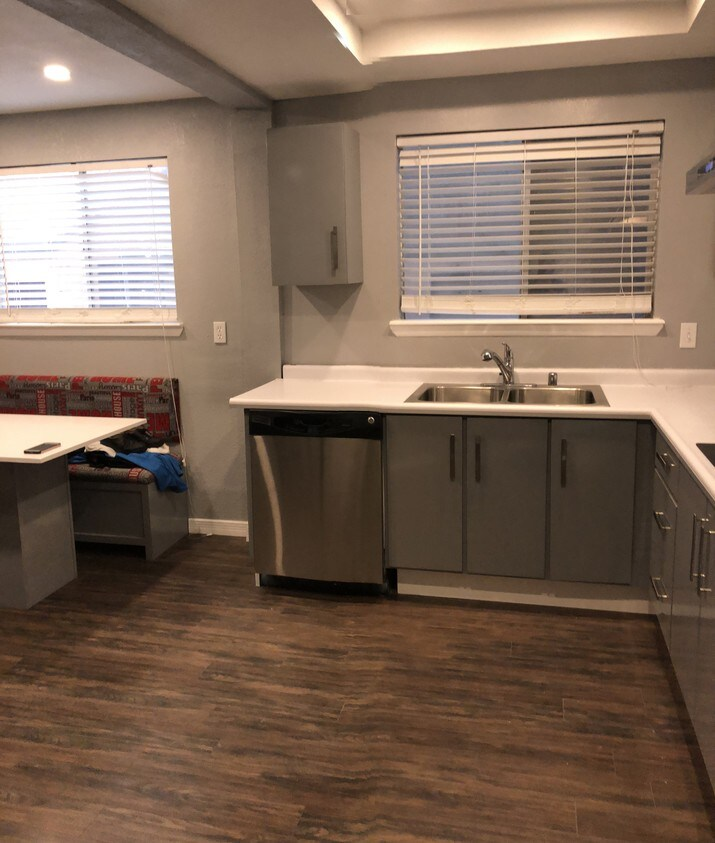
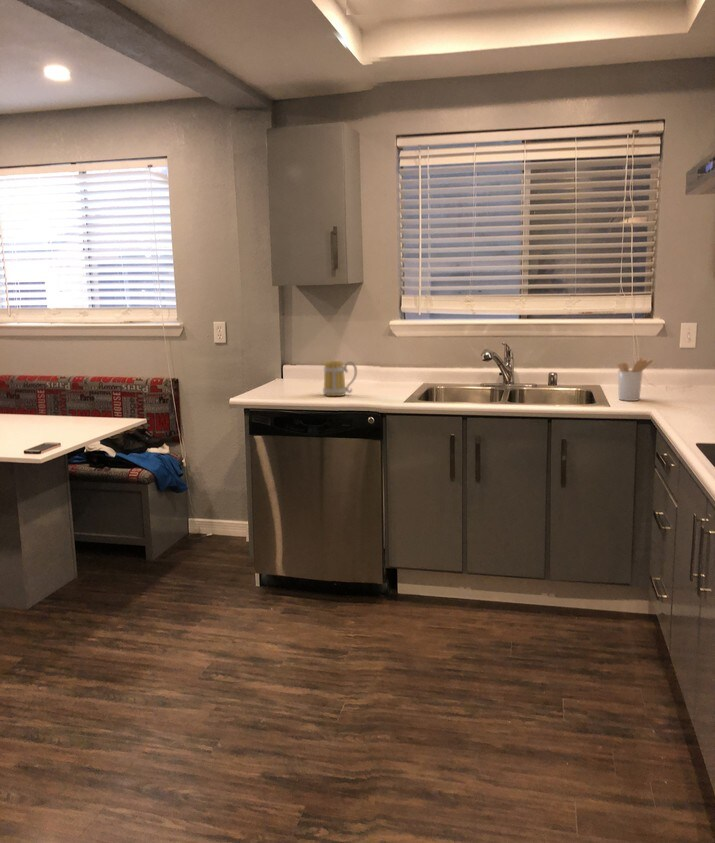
+ mug [322,360,358,397]
+ utensil holder [617,355,654,402]
